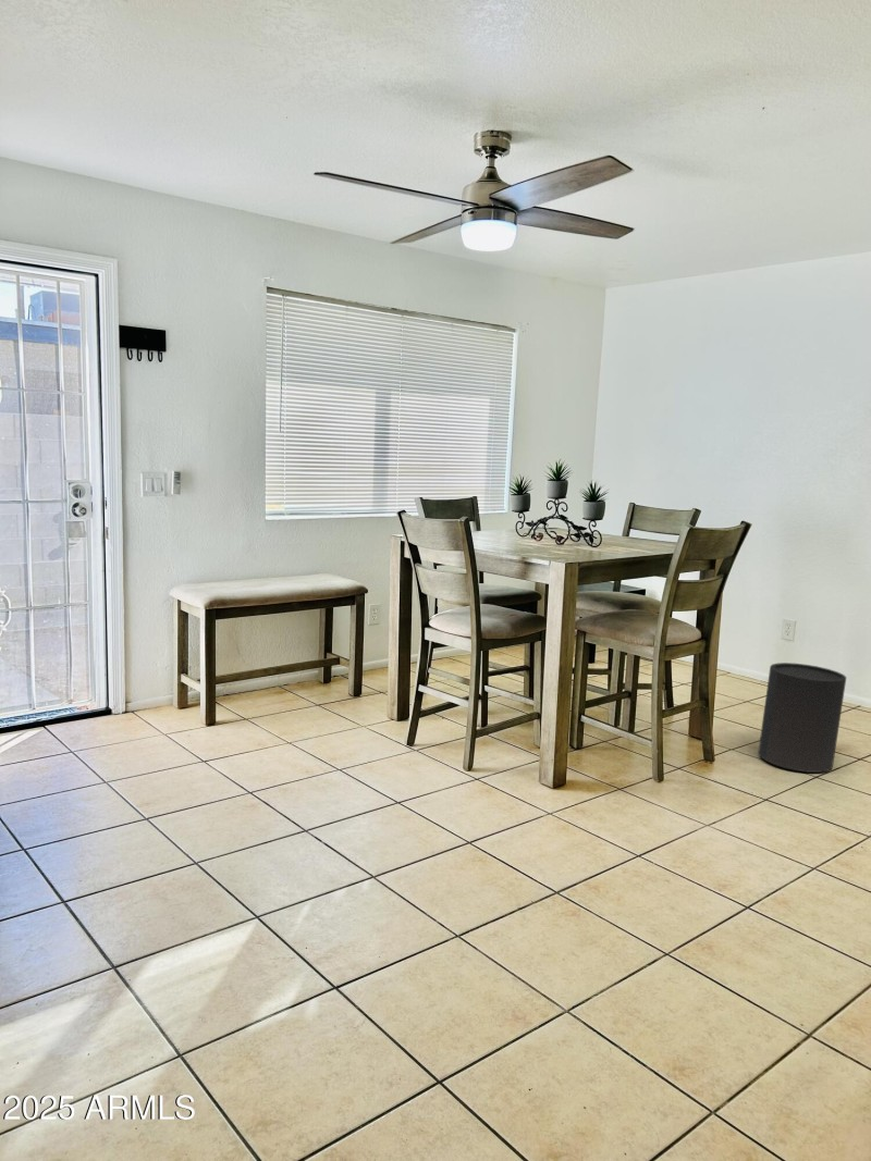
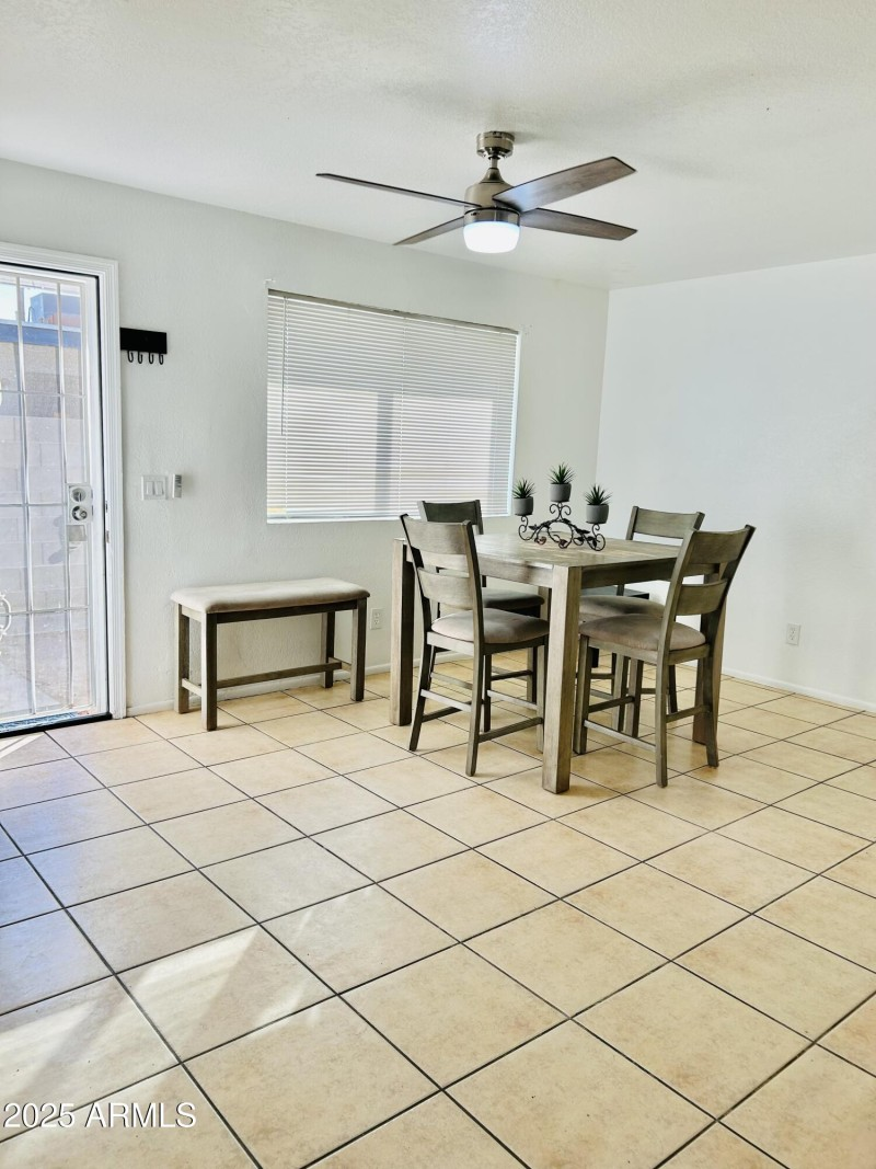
- trash can [758,662,847,774]
